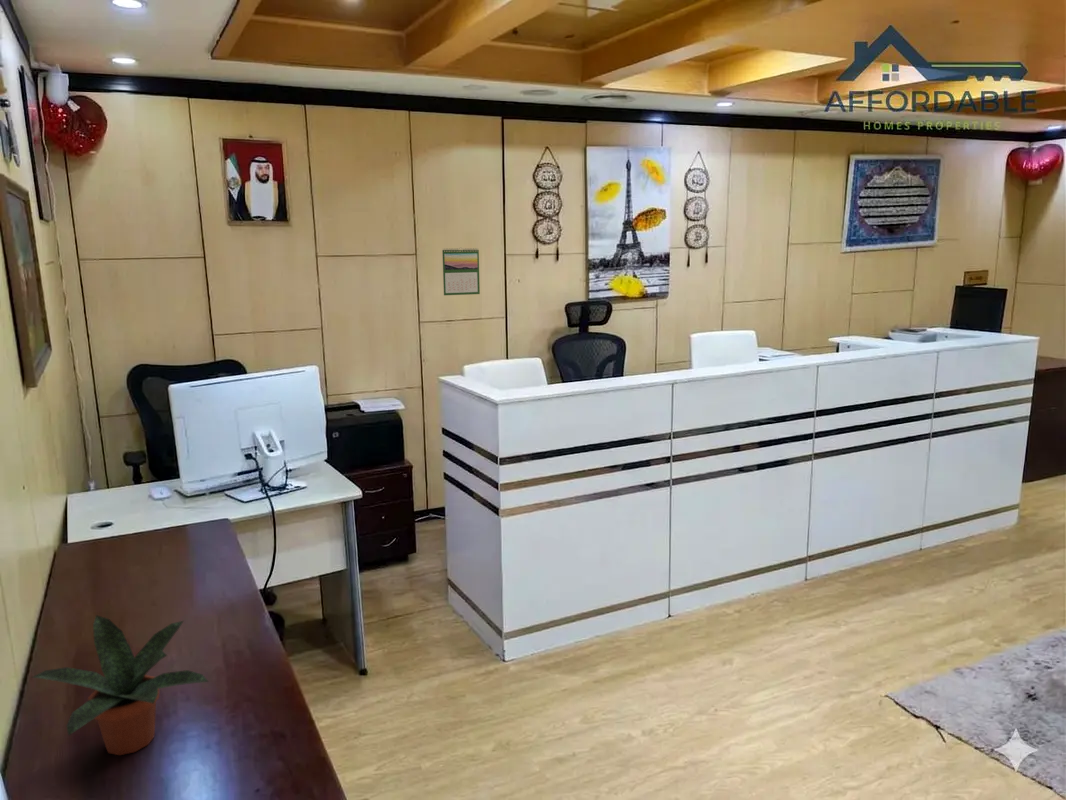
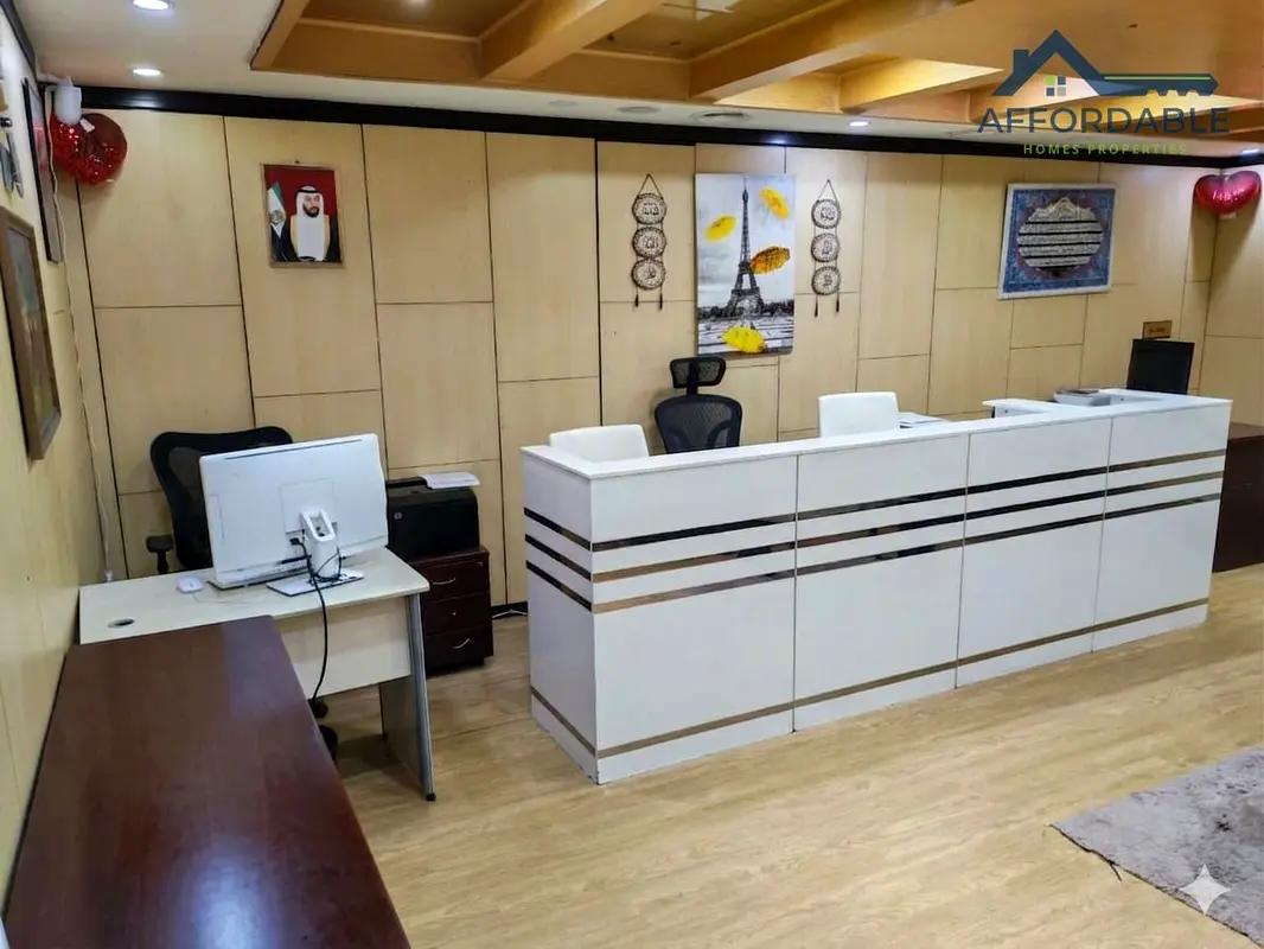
- potted plant [32,614,210,756]
- calendar [441,247,481,296]
